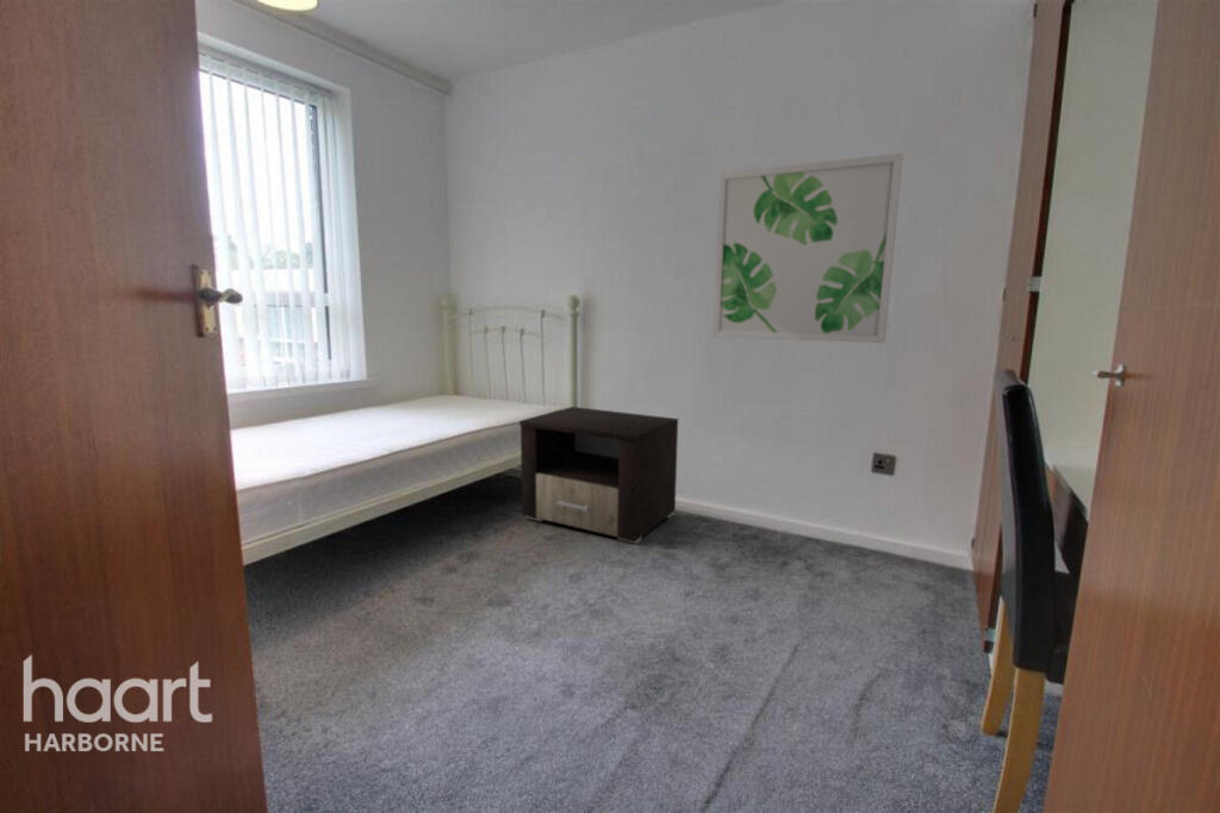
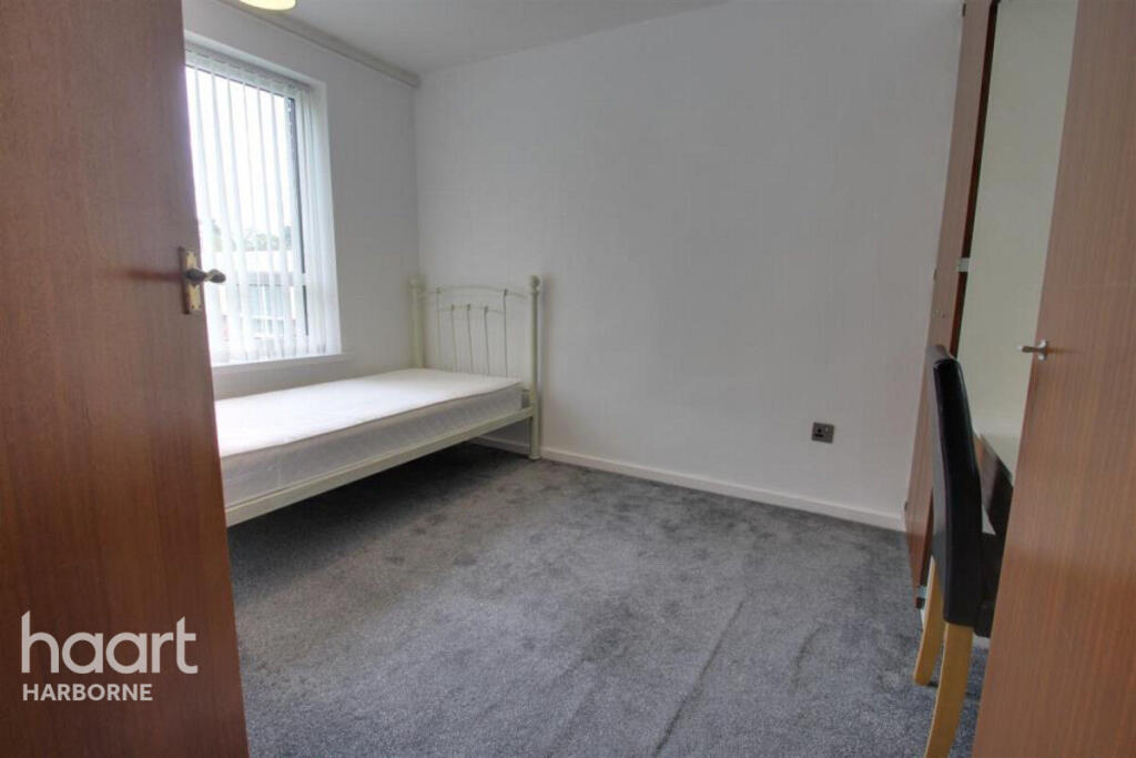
- nightstand [518,406,679,545]
- wall art [711,152,904,344]
